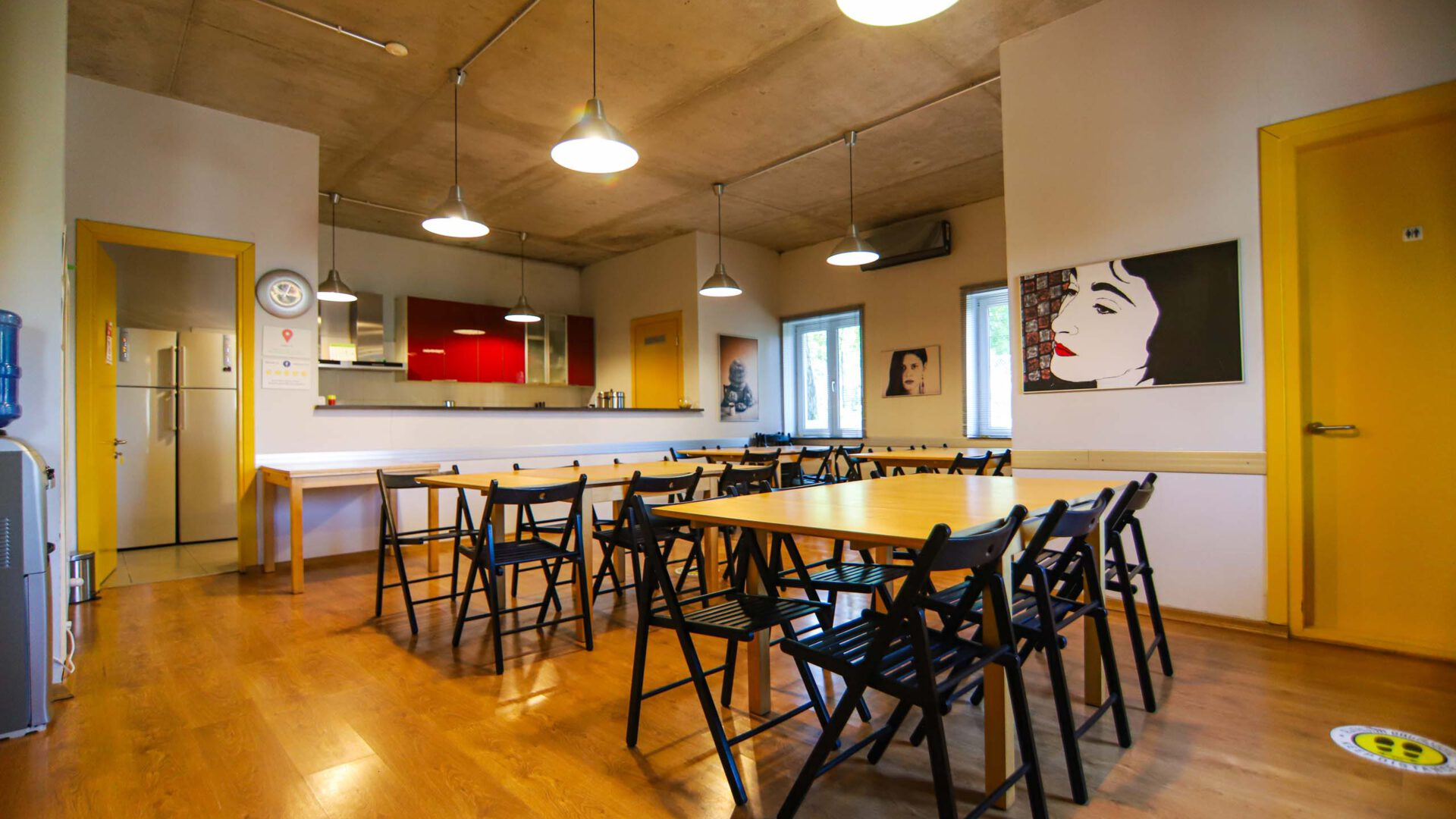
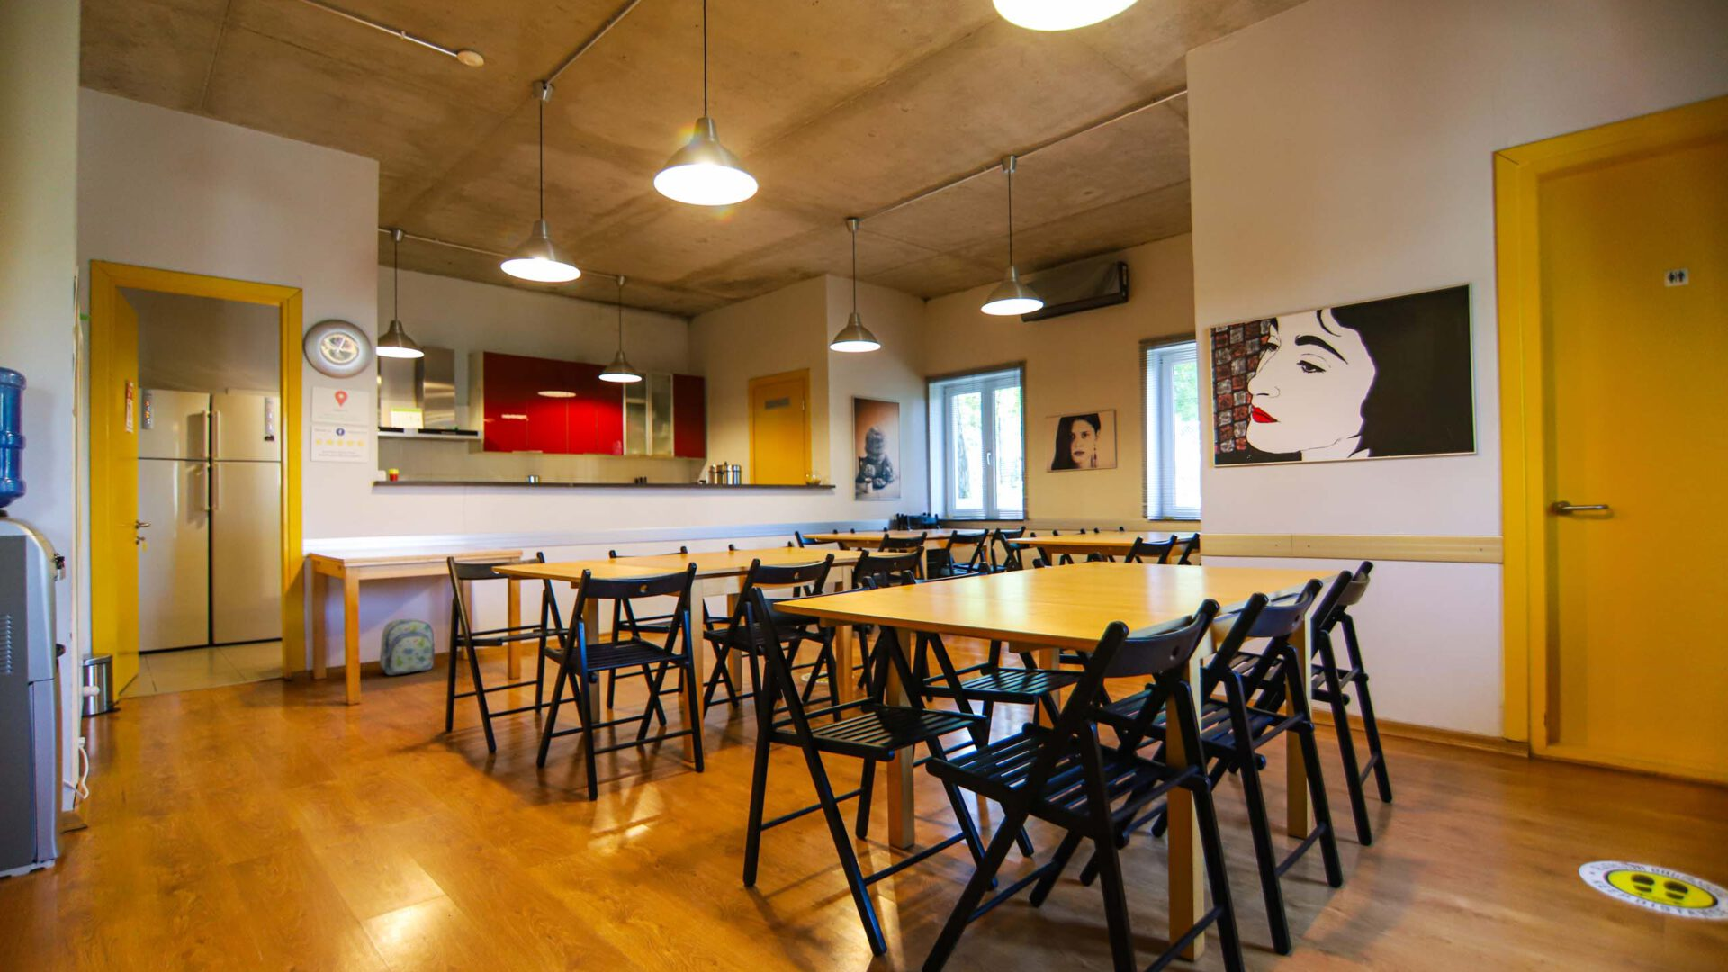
+ backpack [379,618,436,676]
